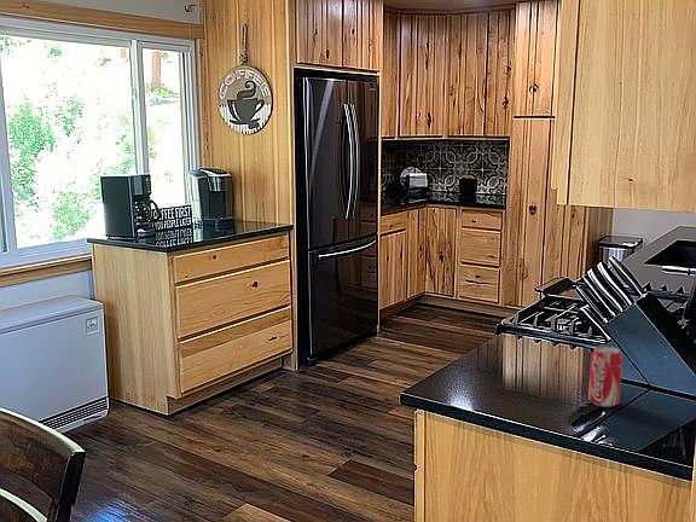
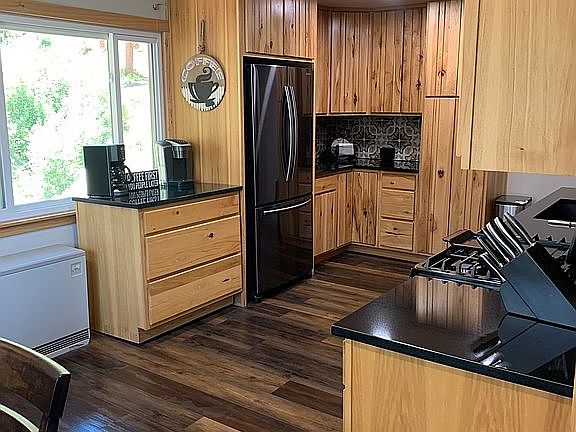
- beverage can [587,346,624,408]
